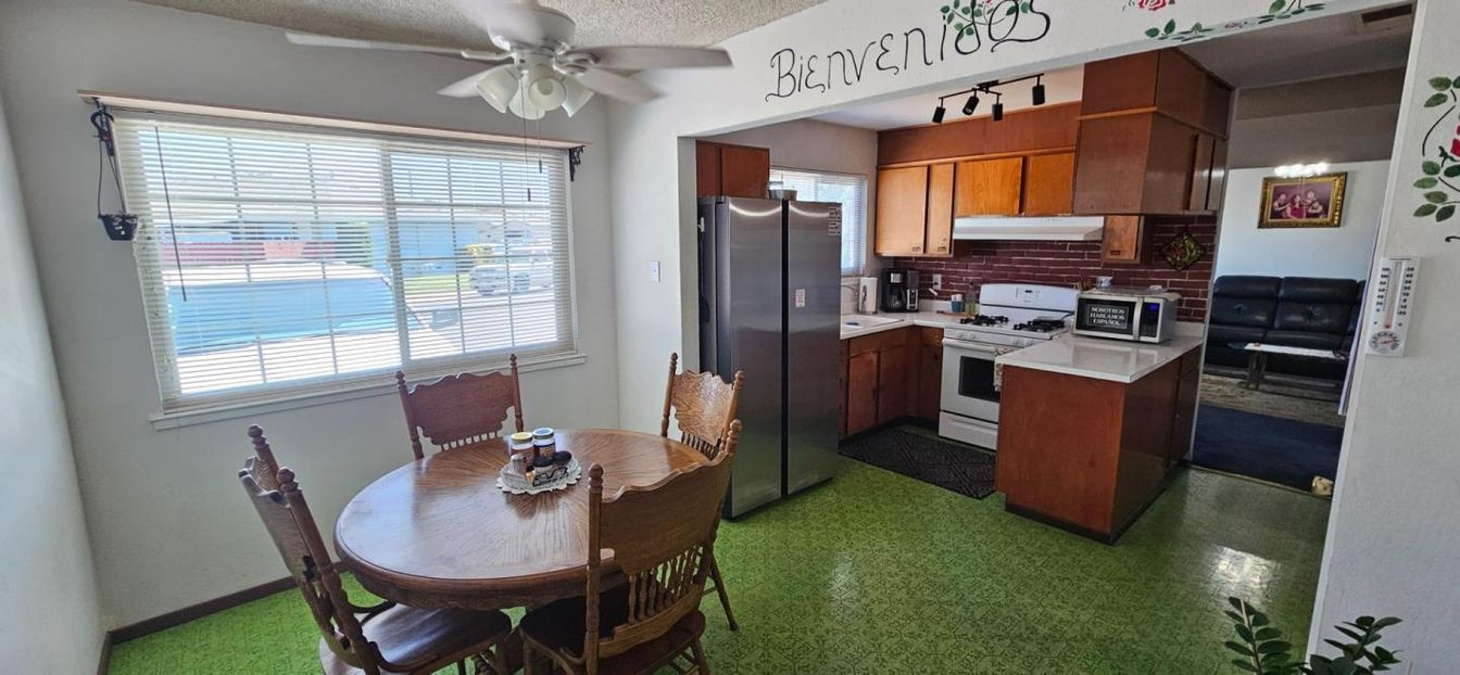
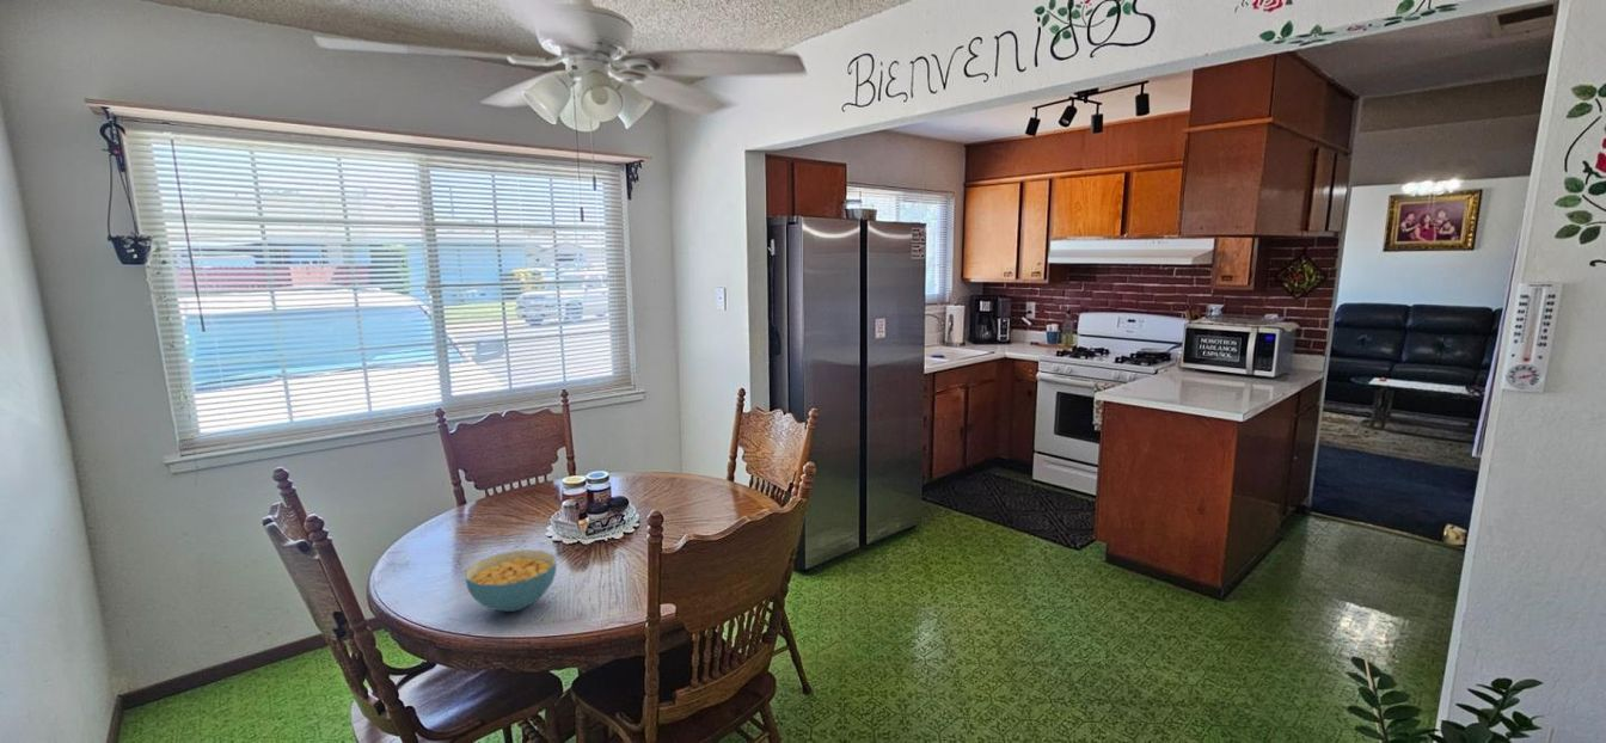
+ cereal bowl [464,548,558,613]
